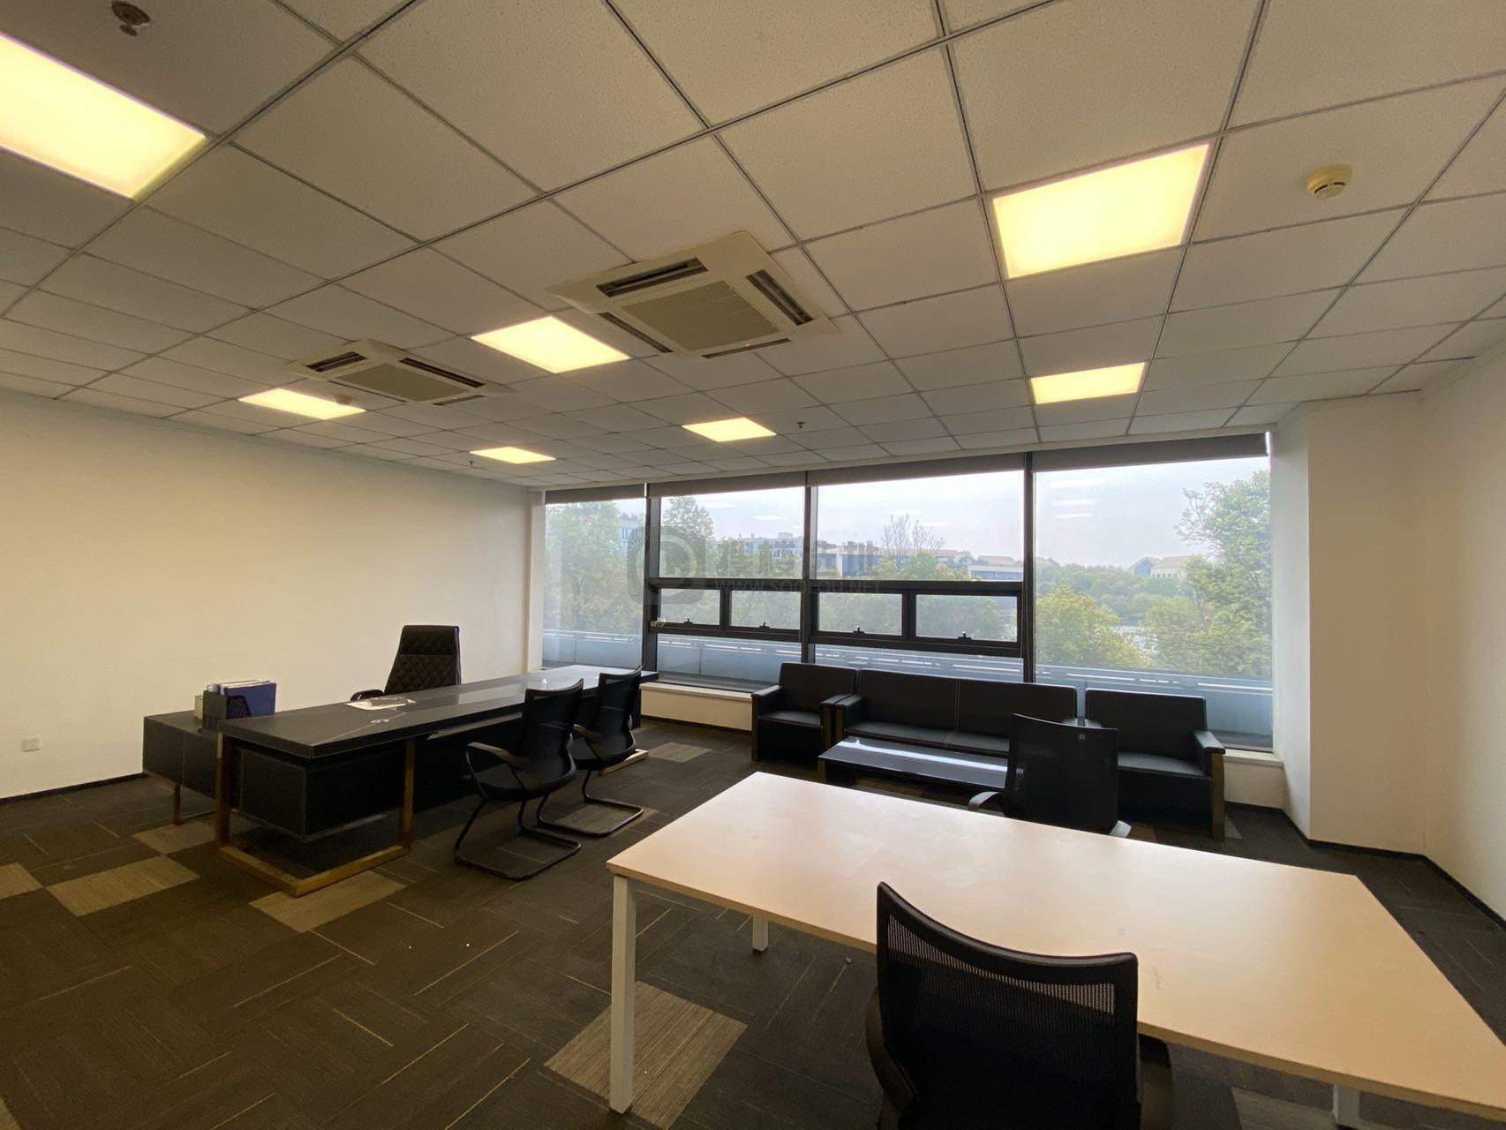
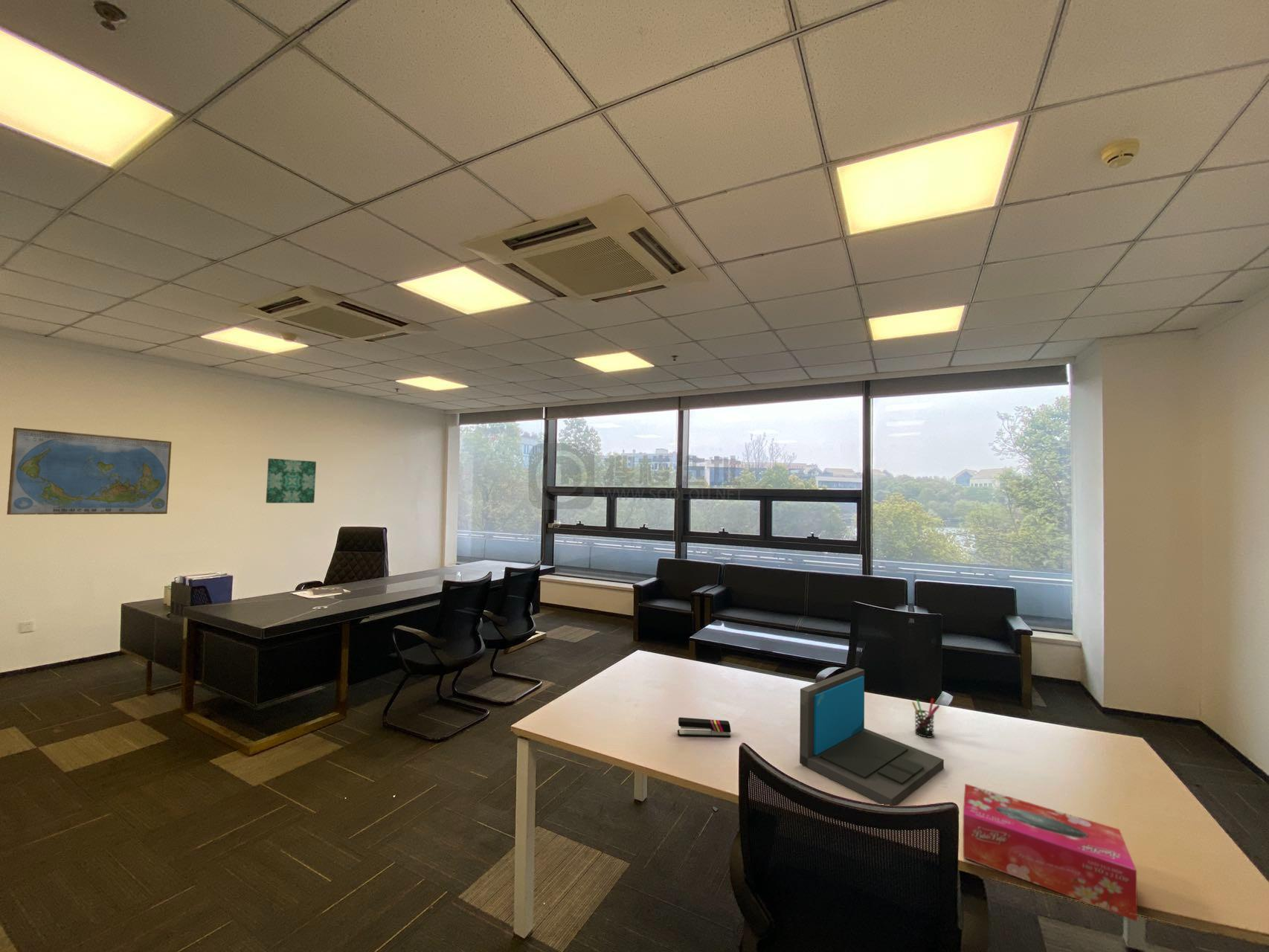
+ world map [6,427,173,515]
+ tissue box [963,783,1138,922]
+ pen holder [911,698,940,739]
+ laptop [799,667,945,806]
+ wall art [266,457,317,504]
+ stapler [677,717,732,738]
